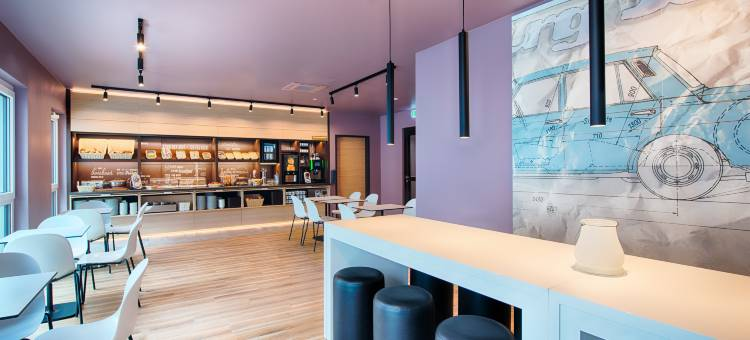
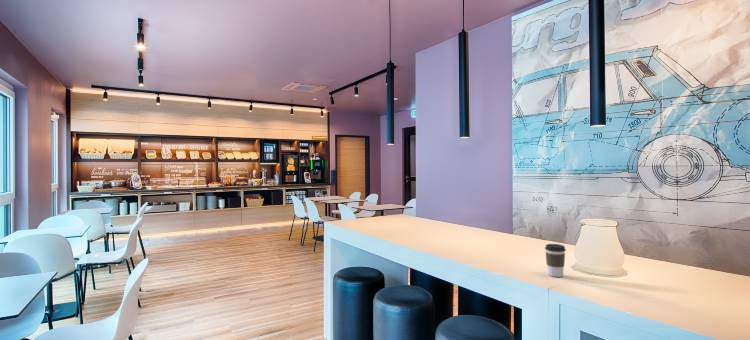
+ coffee cup [544,243,567,278]
